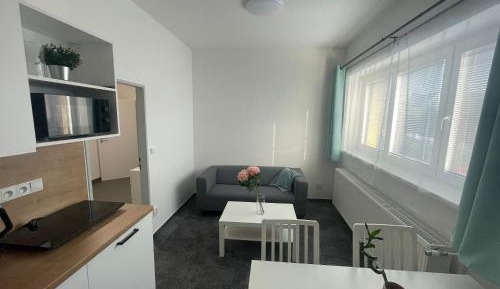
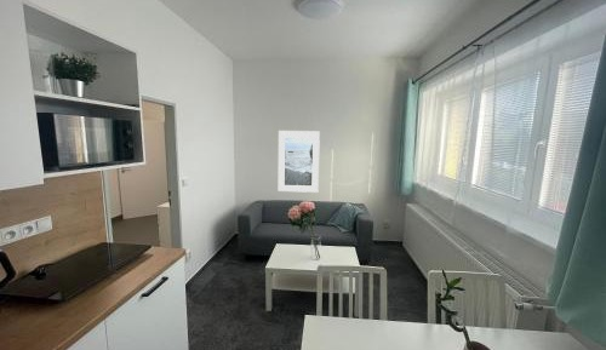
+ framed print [278,130,321,194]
